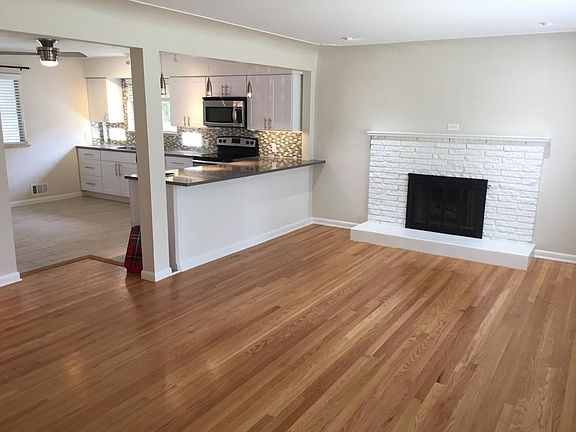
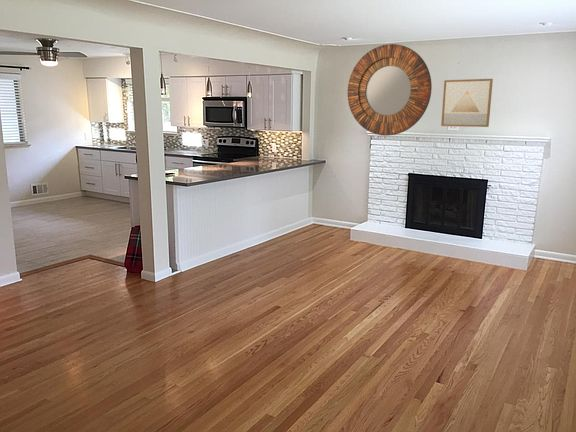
+ home mirror [347,43,433,136]
+ wall art [440,78,494,128]
